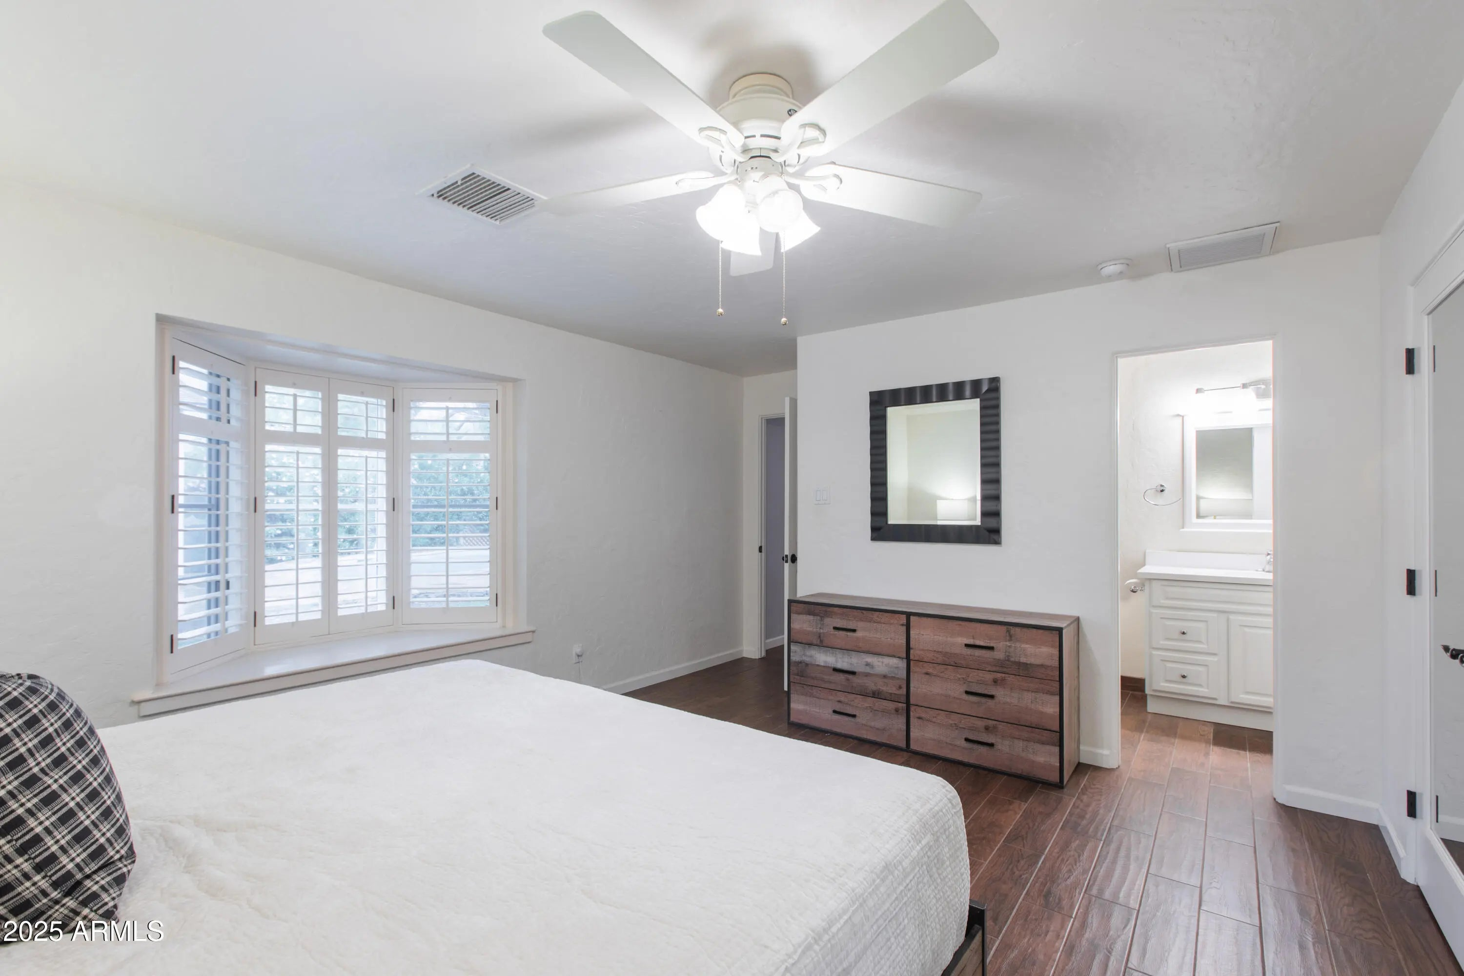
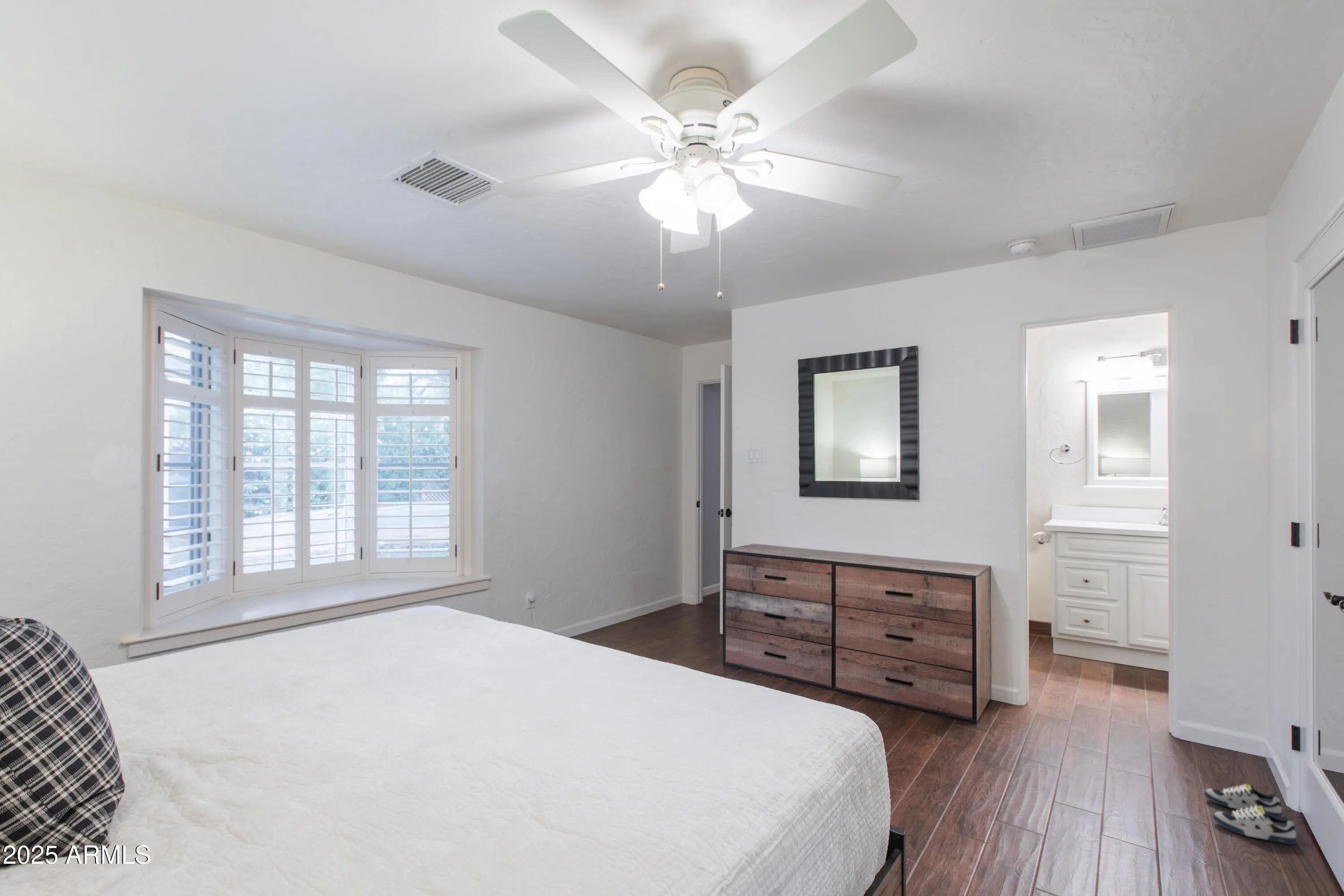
+ shoe [1204,784,1297,845]
